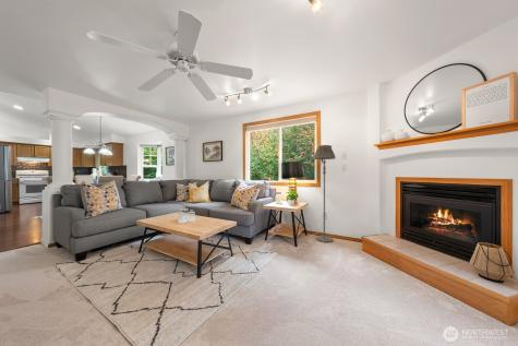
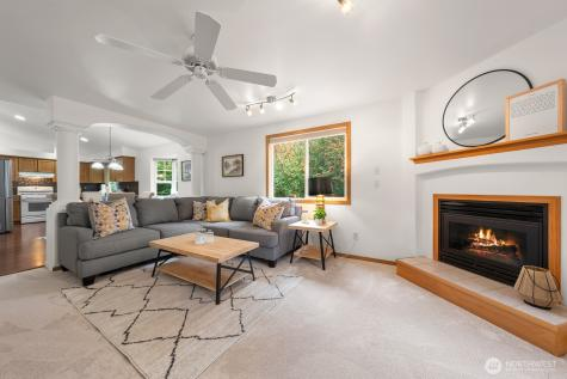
- floor lamp [312,144,337,243]
